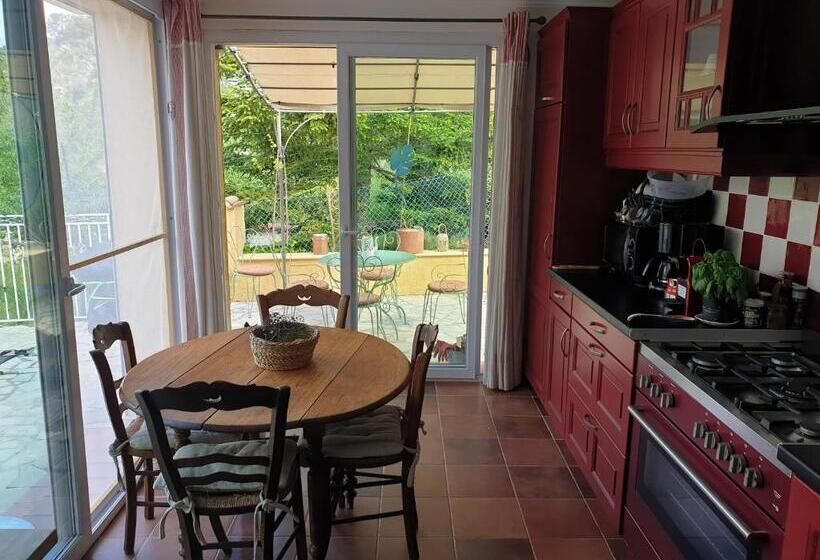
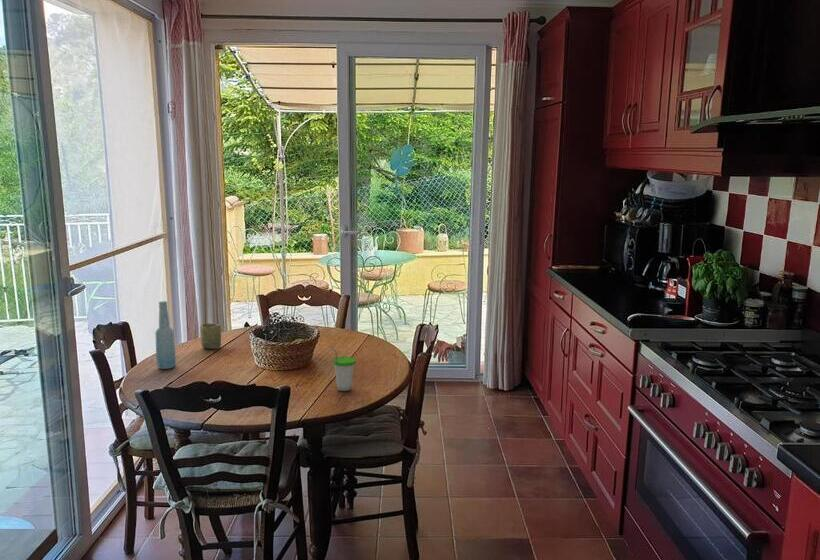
+ cup [330,346,357,392]
+ cup [199,322,222,350]
+ bottle [154,300,177,370]
